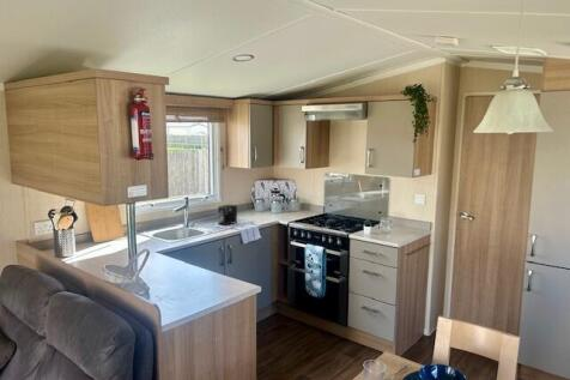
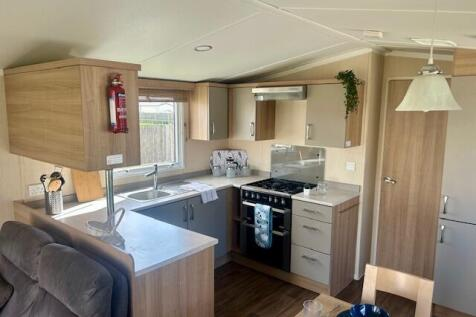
- coffee maker [217,204,255,227]
